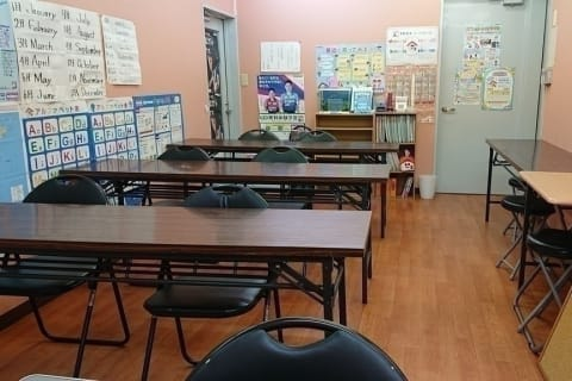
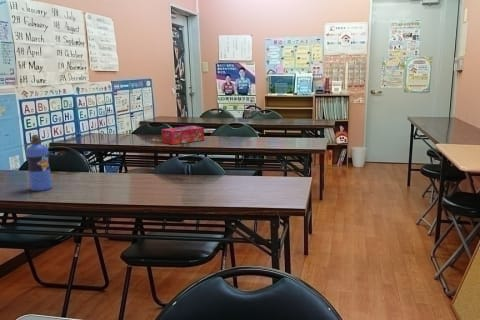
+ tissue box [161,125,205,145]
+ water bottle [24,134,53,192]
